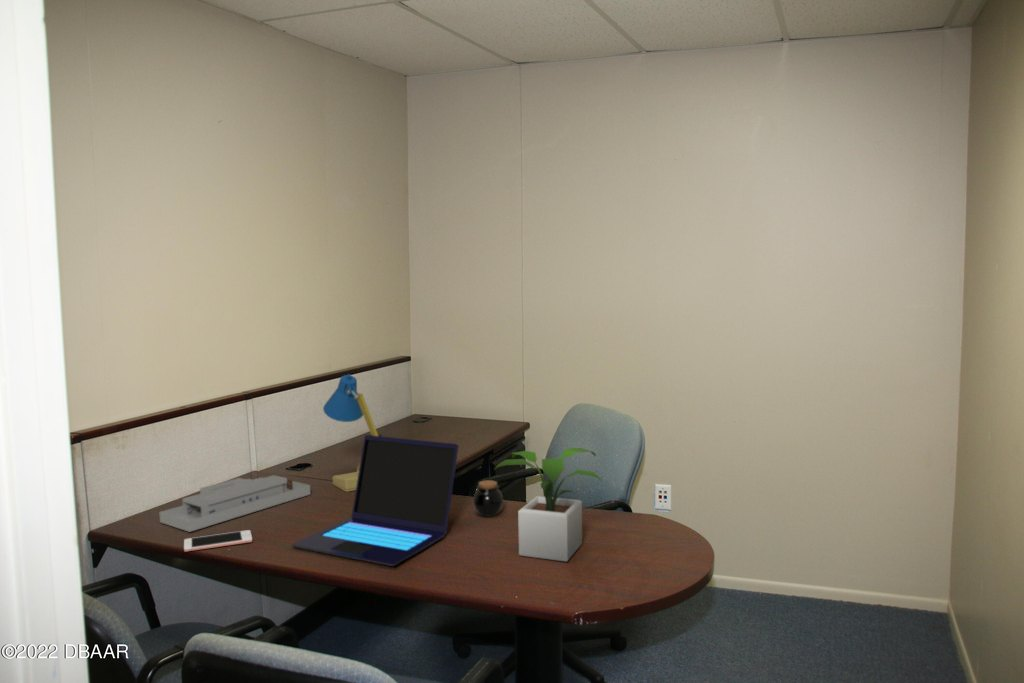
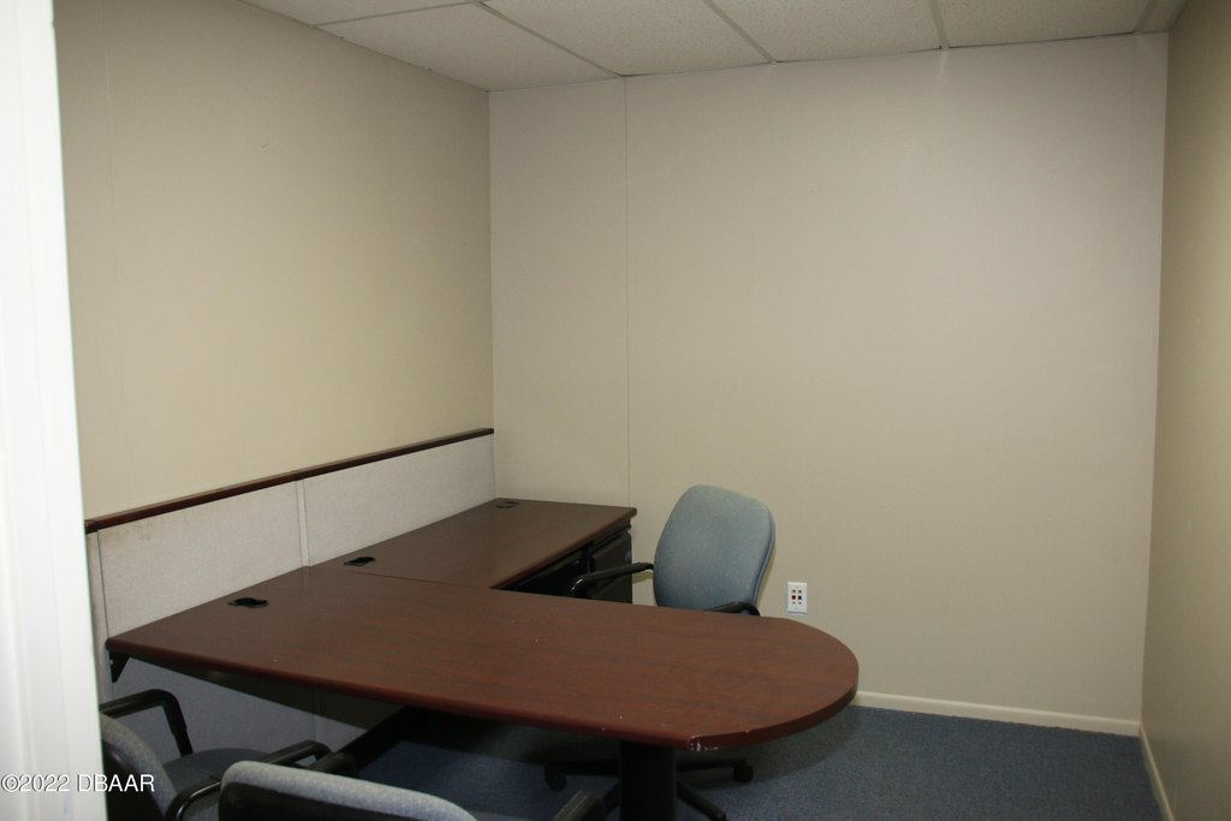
- jar [472,479,504,518]
- potted plant [493,447,602,563]
- desk lamp [322,373,383,493]
- desk organizer [159,474,311,533]
- laptop [290,434,460,567]
- cell phone [183,529,253,553]
